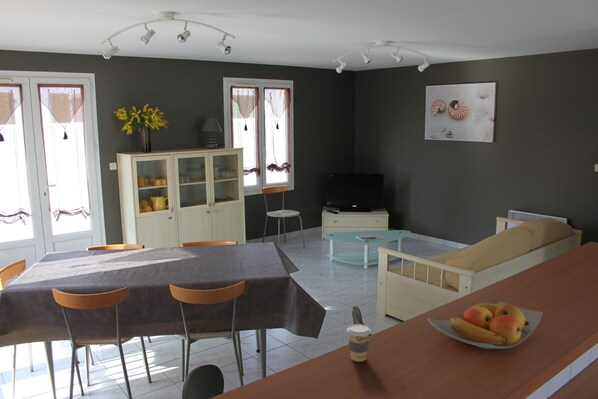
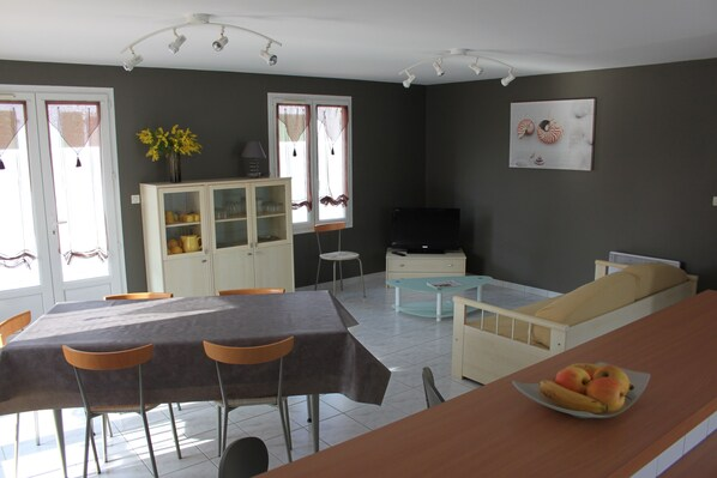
- coffee cup [346,323,372,363]
